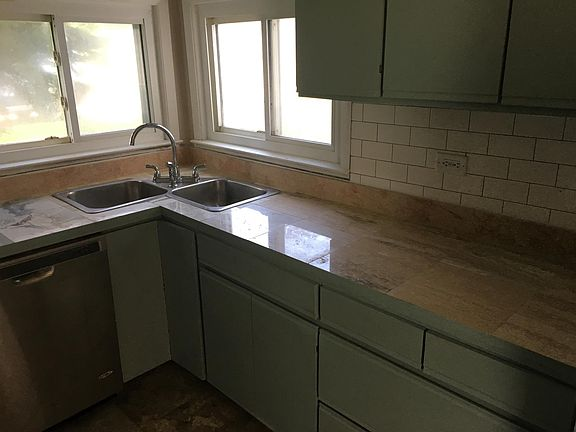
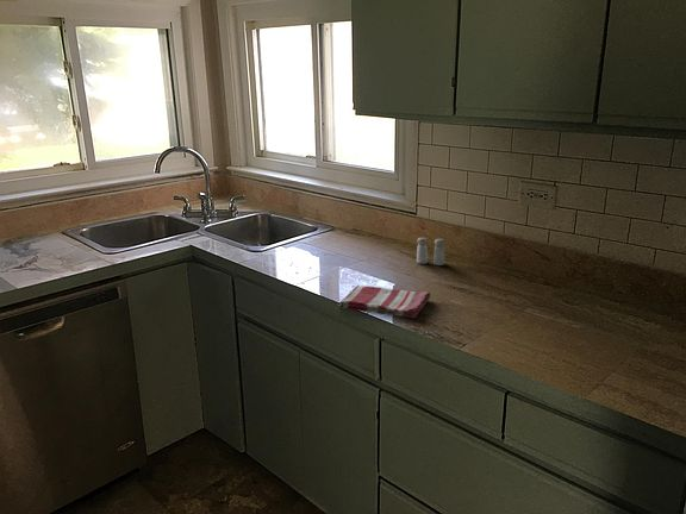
+ dish towel [338,284,431,319]
+ salt and pepper shaker [416,237,447,267]
